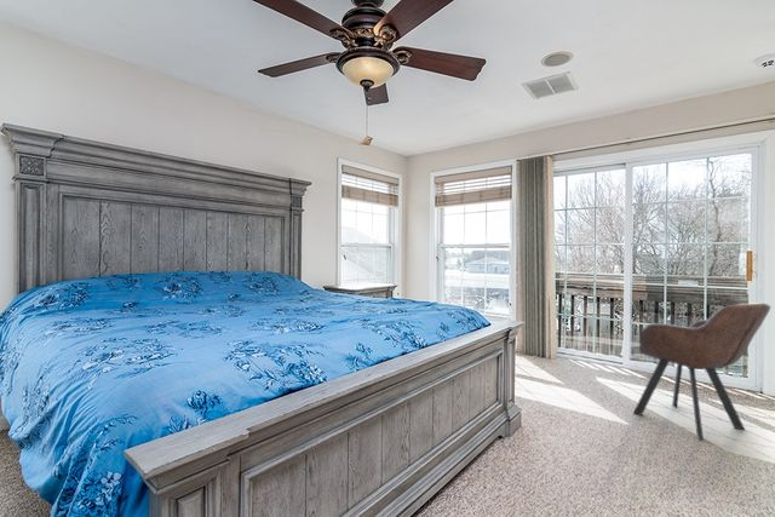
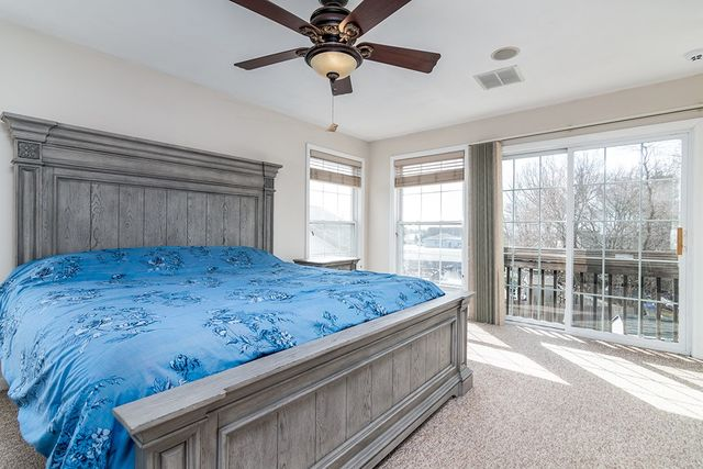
- armchair [632,301,773,441]
